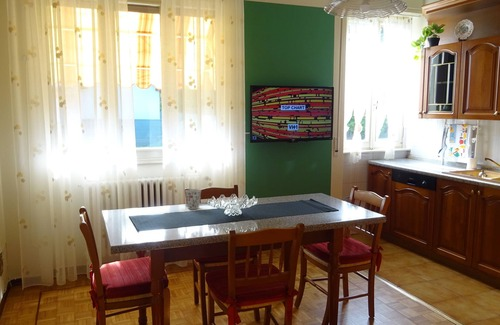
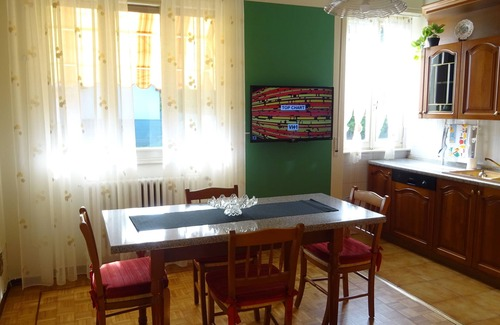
- cup [184,188,202,210]
